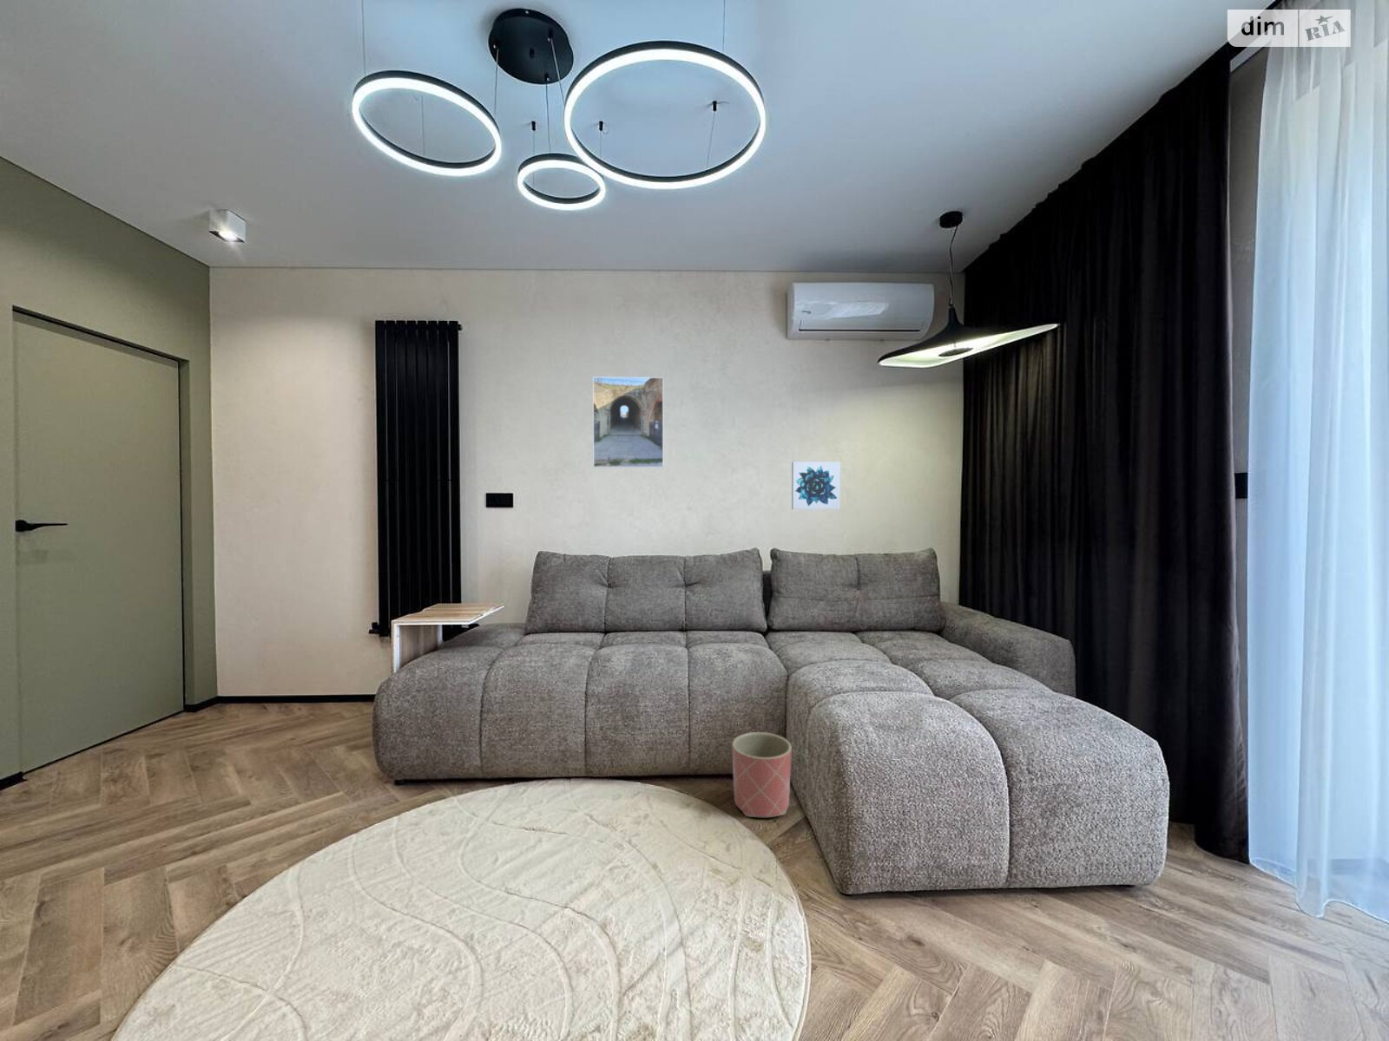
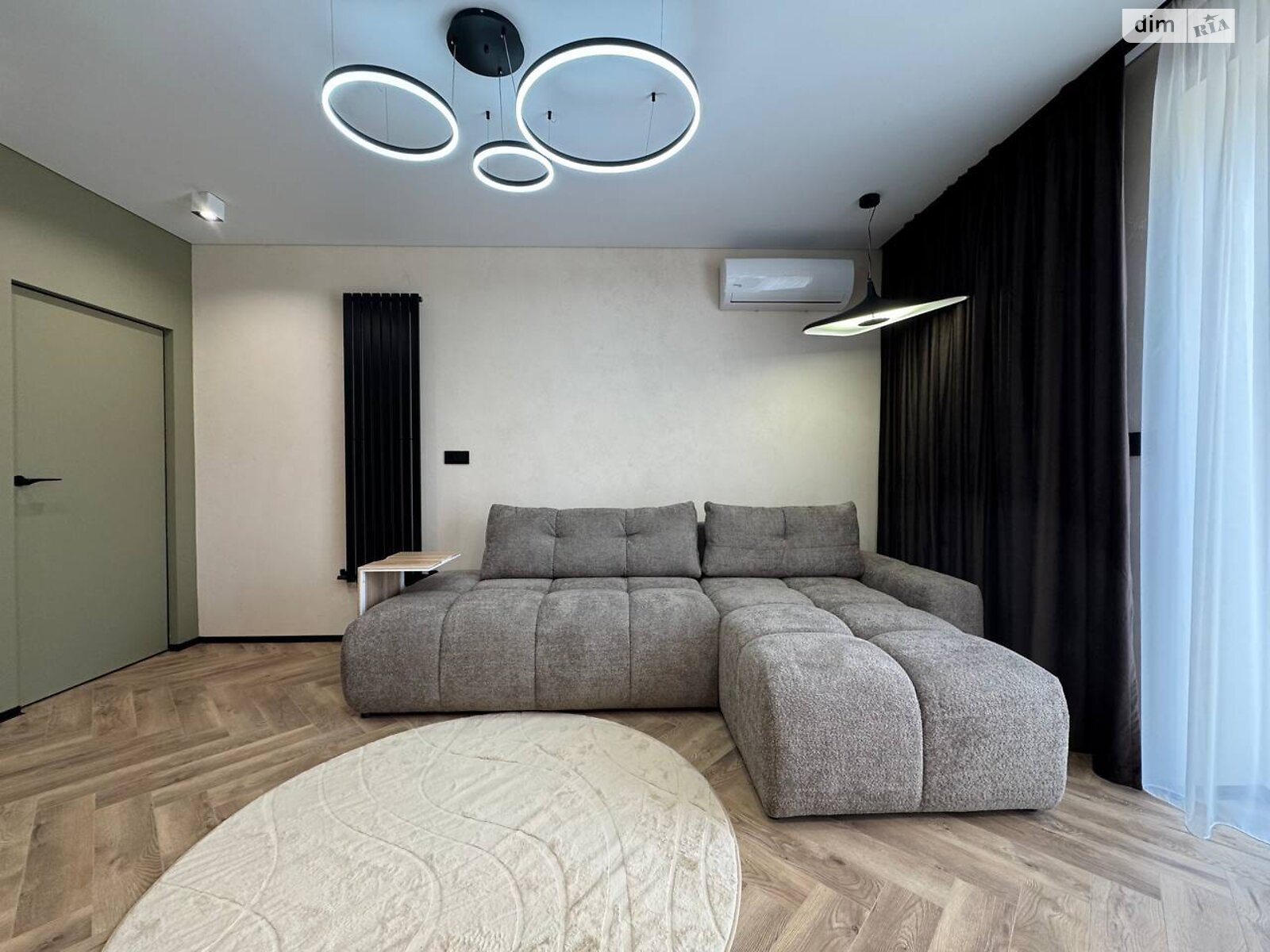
- planter [731,732,793,818]
- wall art [791,460,841,510]
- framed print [592,376,664,468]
